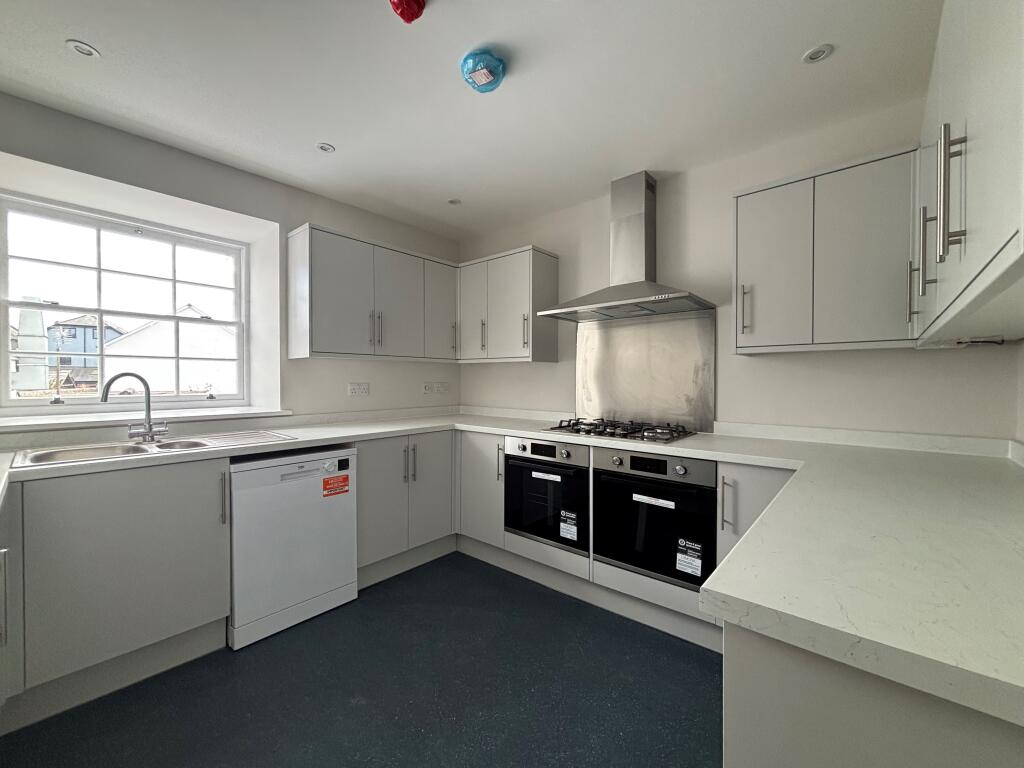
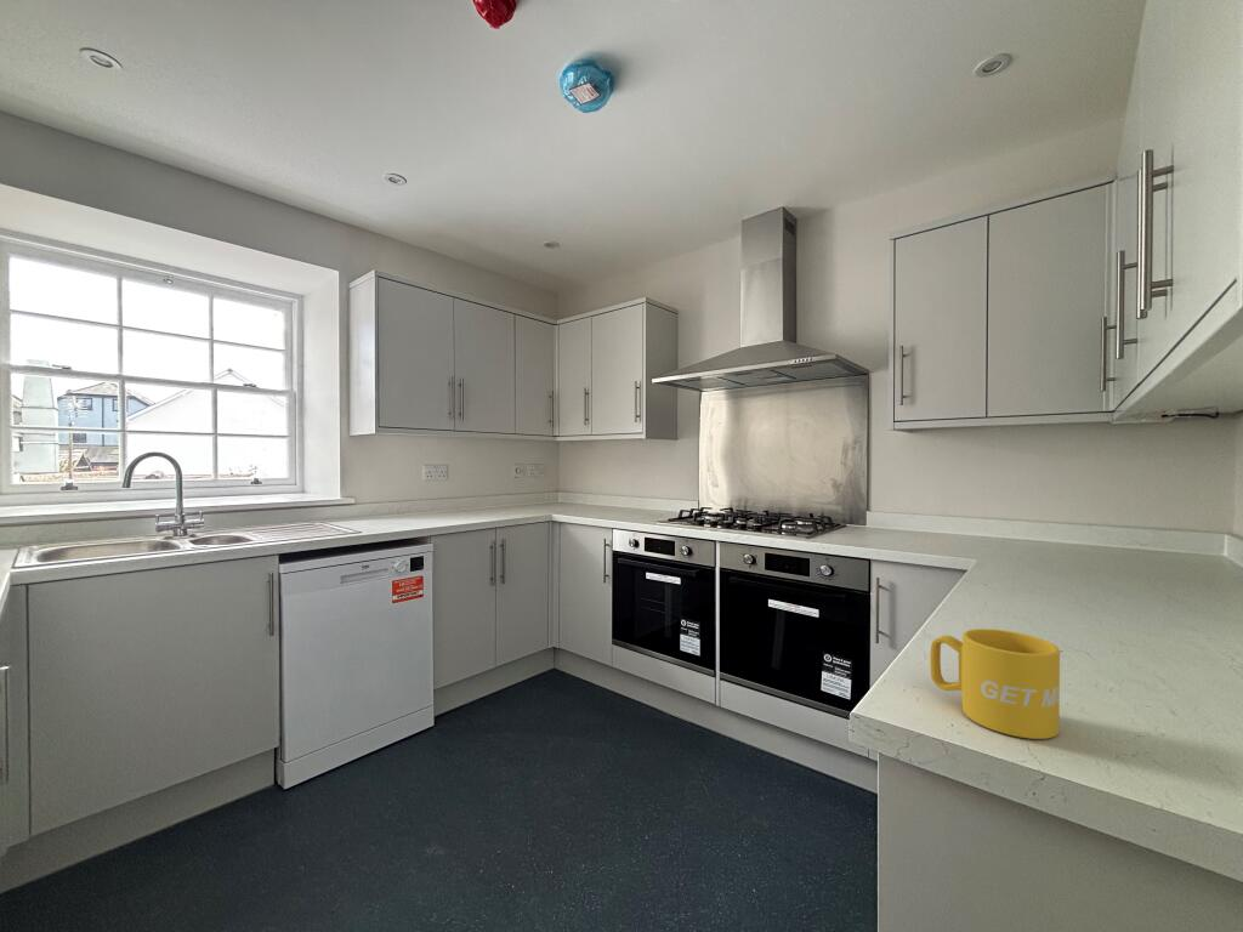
+ mug [929,627,1061,740]
